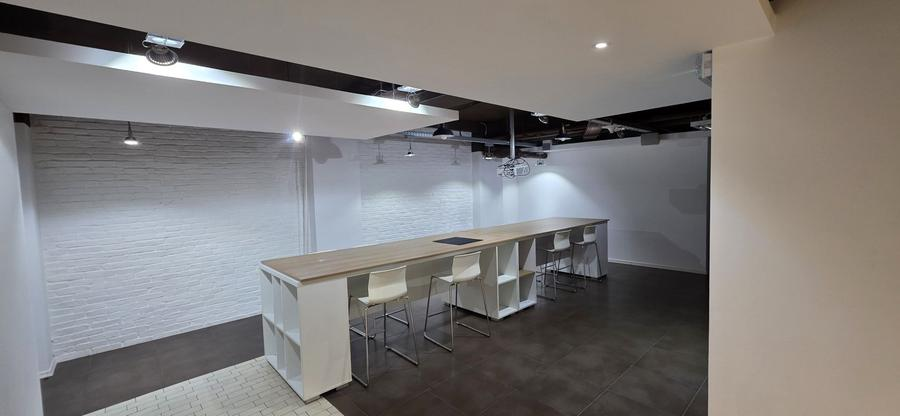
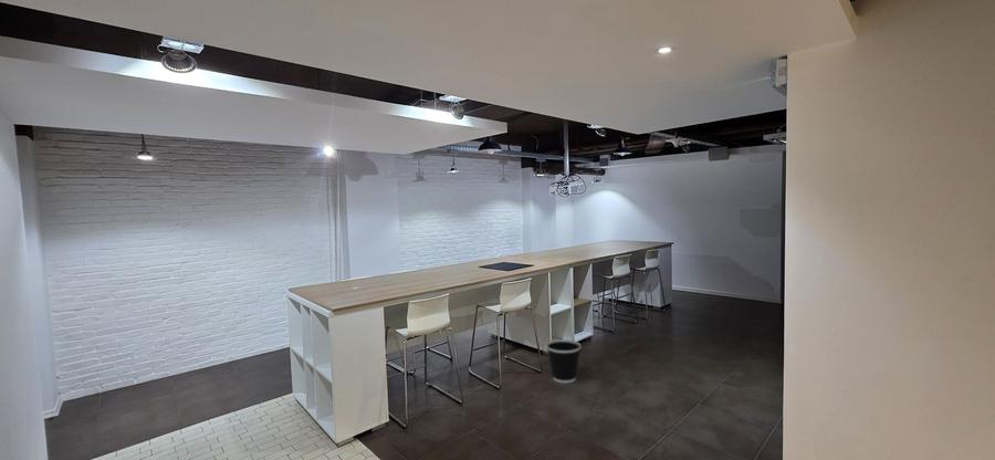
+ wastebasket [545,338,582,384]
